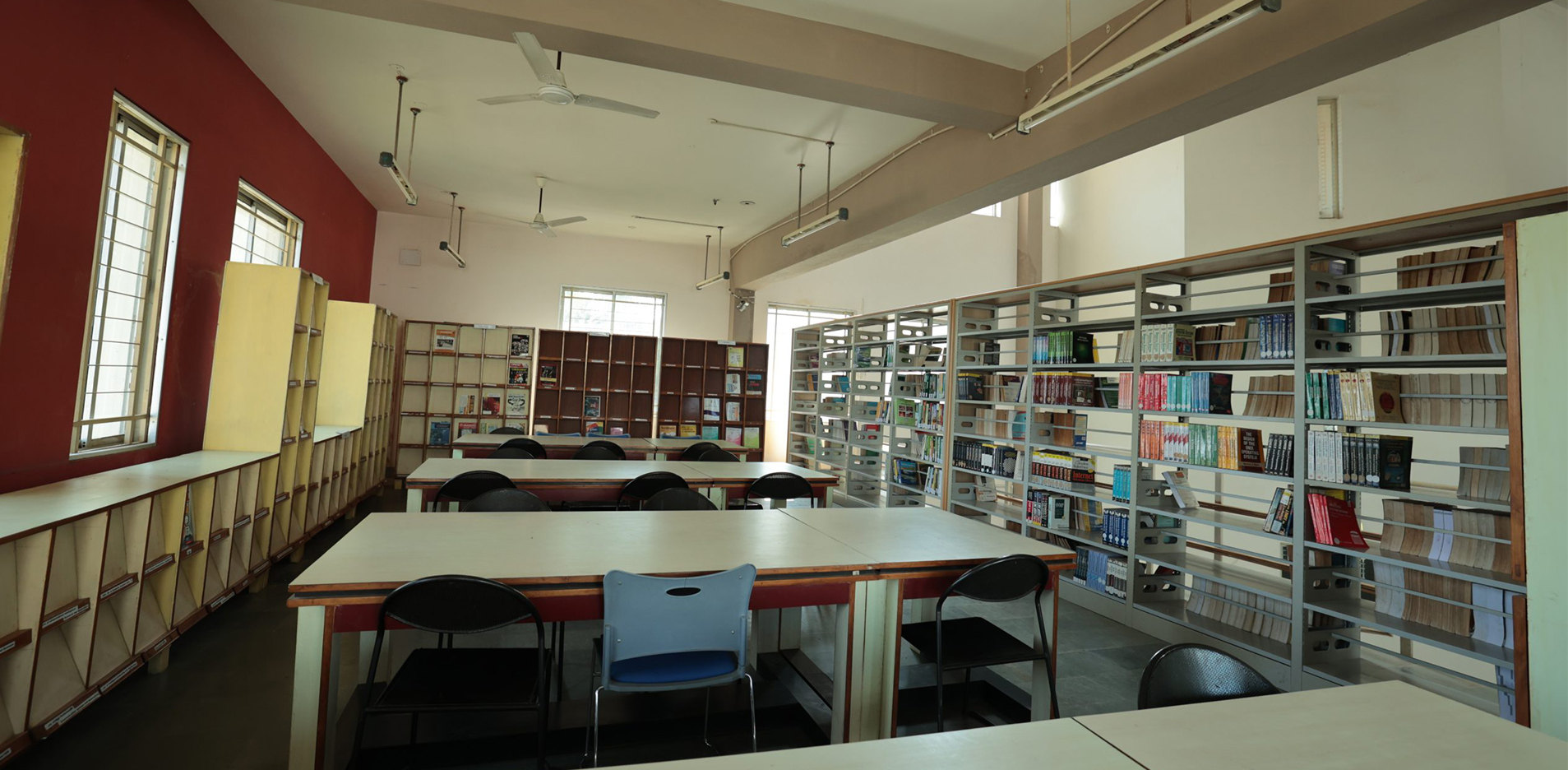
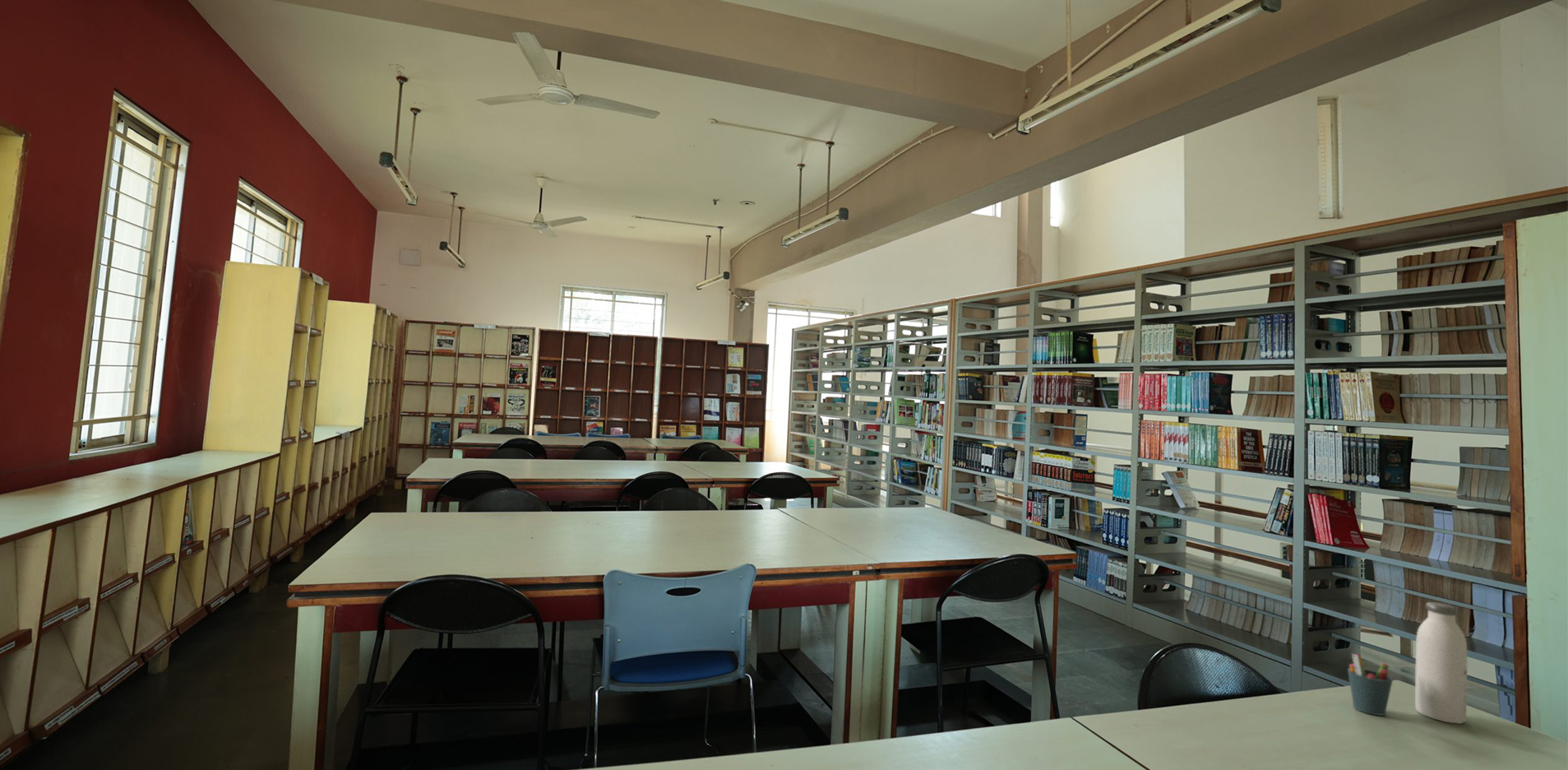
+ water bottle [1414,601,1468,724]
+ pen holder [1347,653,1394,717]
